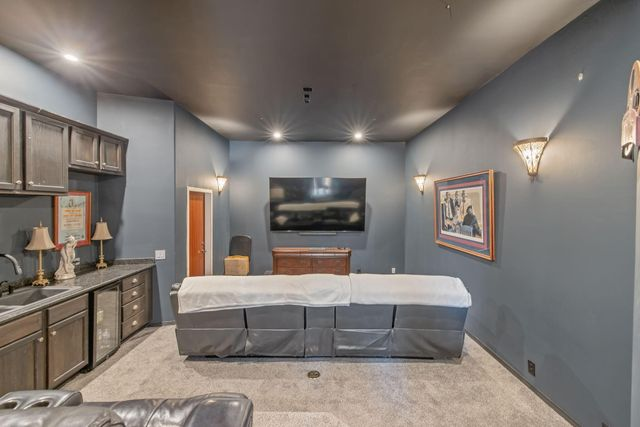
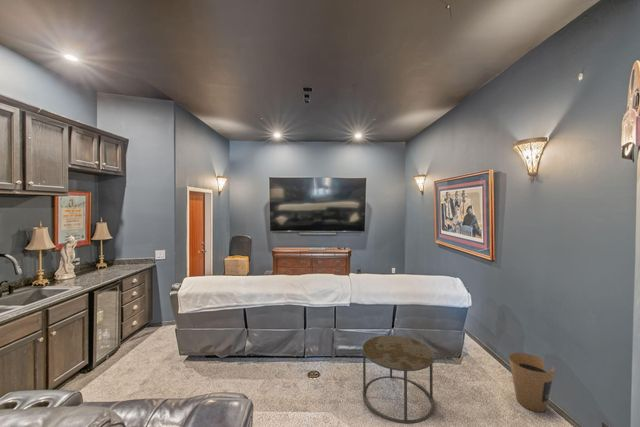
+ trash can [508,352,555,413]
+ side table [362,334,436,425]
